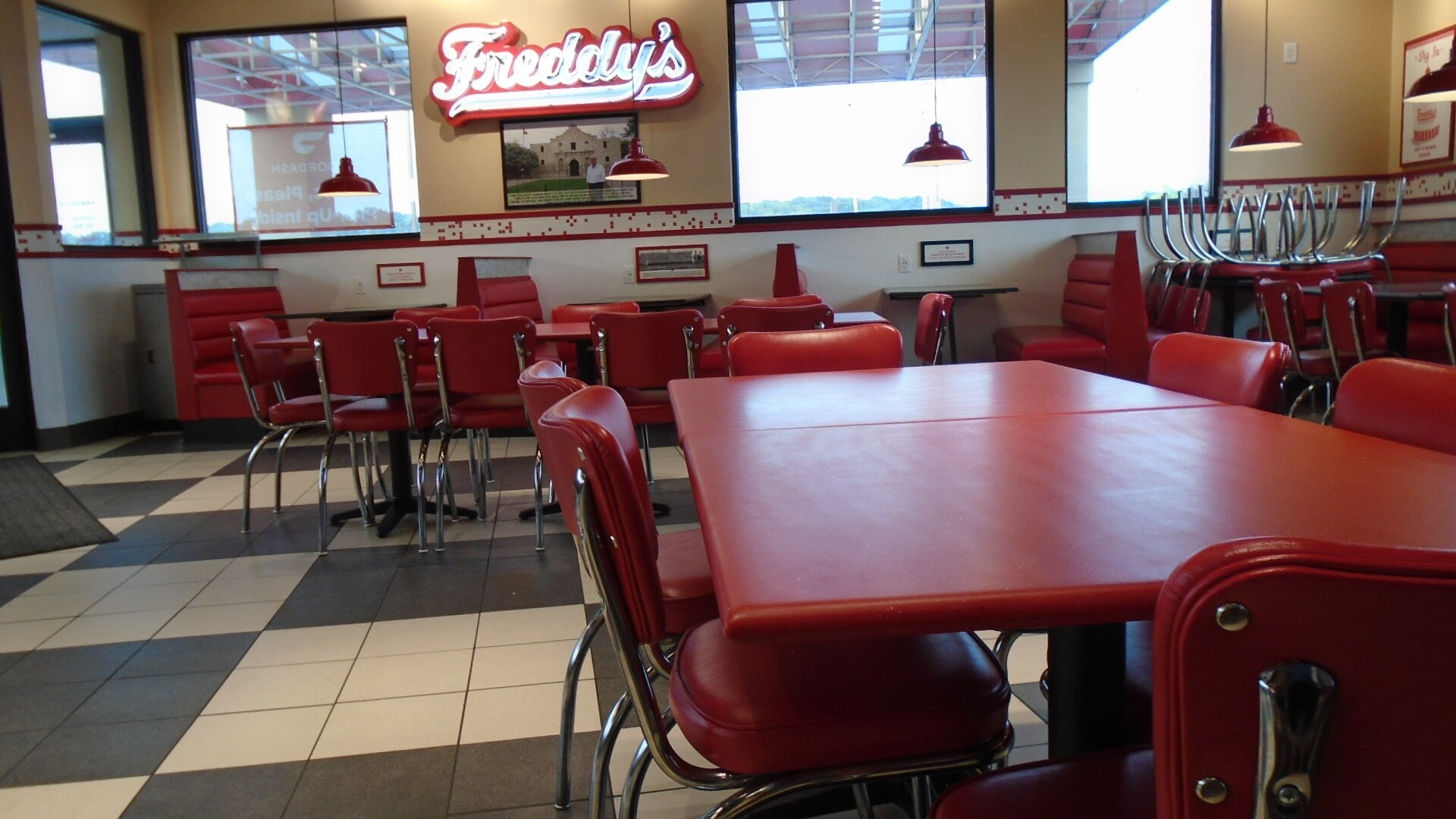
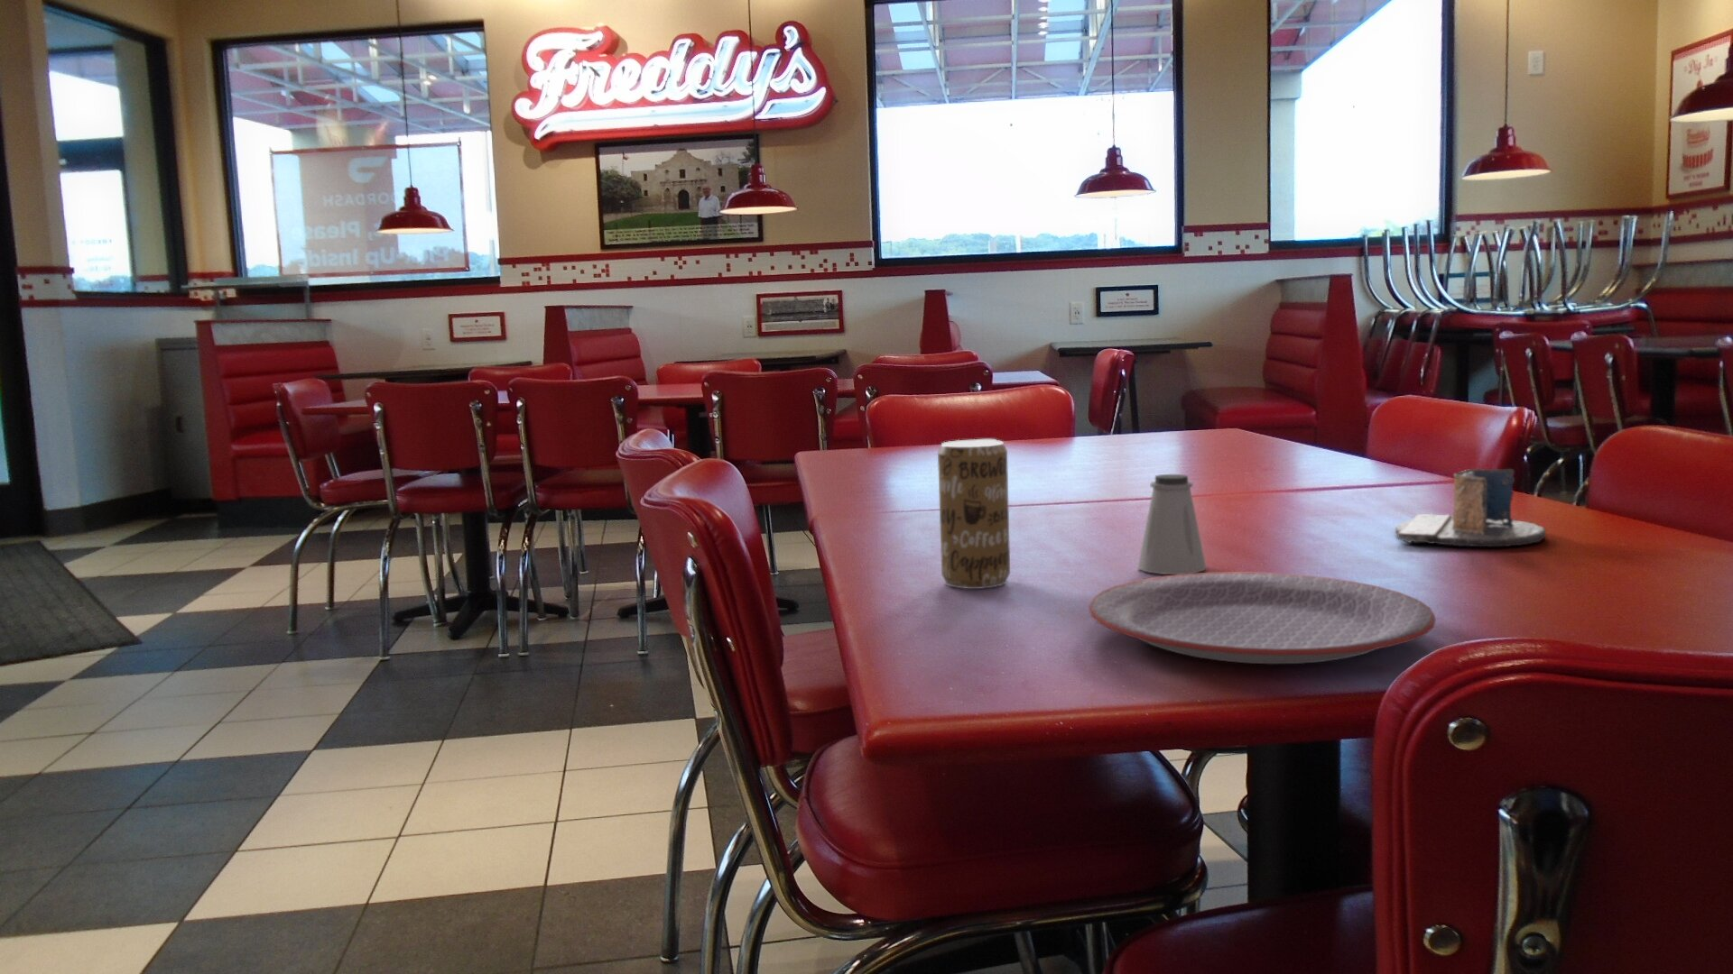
+ plate [1088,571,1437,665]
+ beverage can [937,439,1011,590]
+ saltshaker [1138,473,1207,576]
+ napkin holder [1395,469,1547,547]
